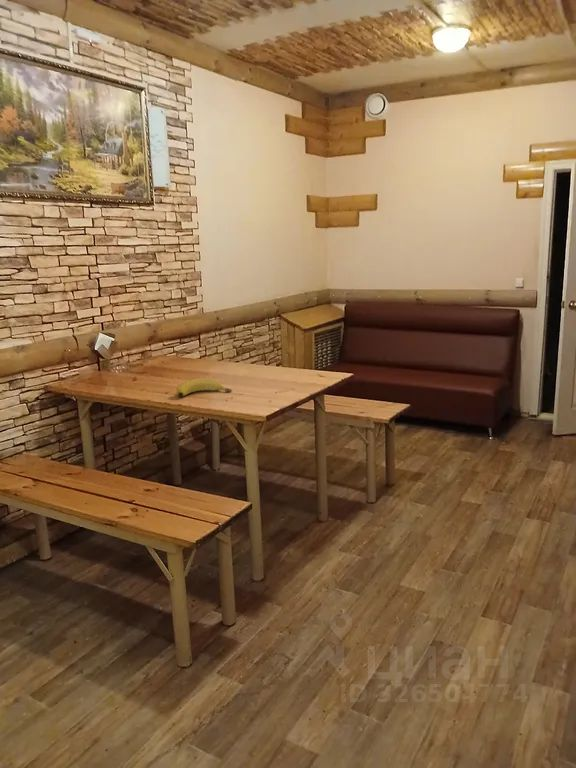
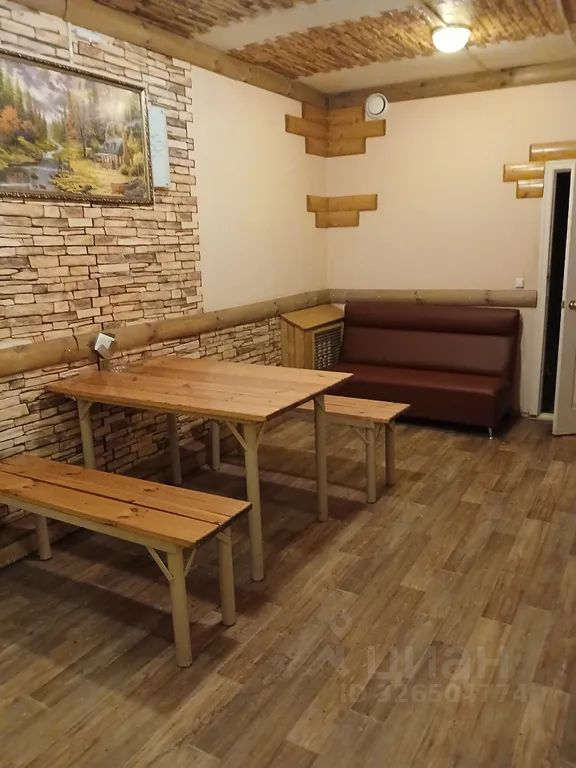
- banana [175,378,233,398]
